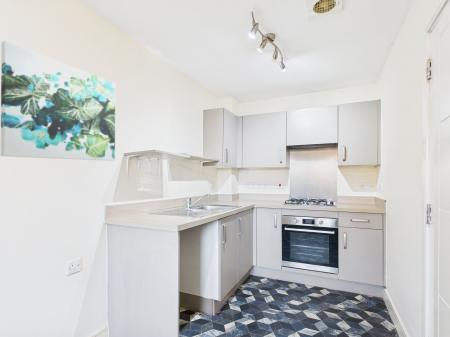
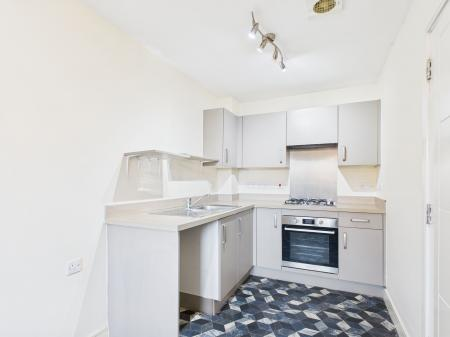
- wall art [0,40,116,162]
